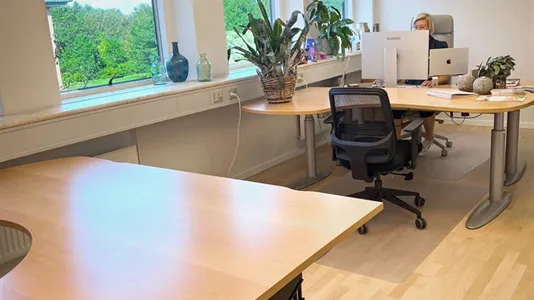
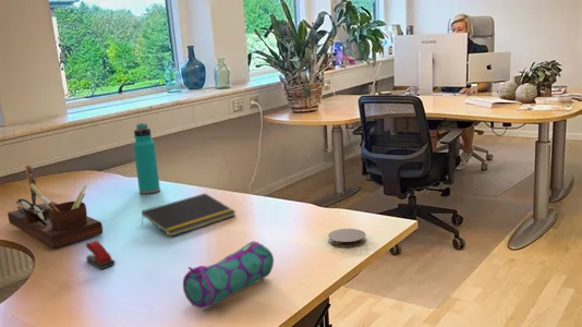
+ notepad [141,192,237,238]
+ desk organizer [7,165,104,249]
+ pencil case [182,240,275,311]
+ water bottle [132,122,161,195]
+ stapler [85,240,116,270]
+ coaster [327,228,367,247]
